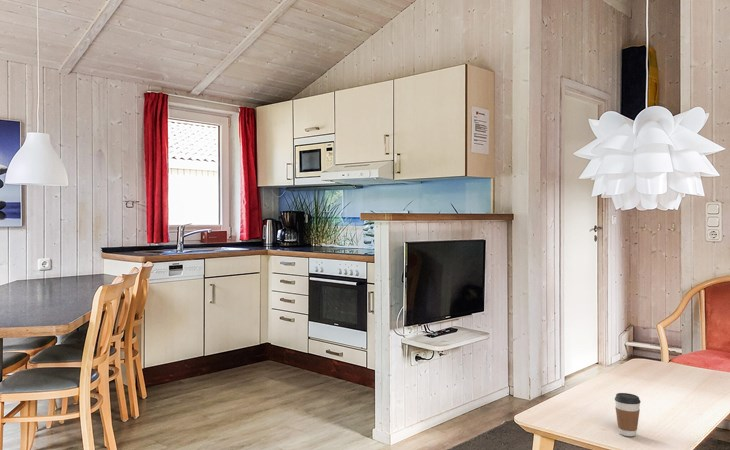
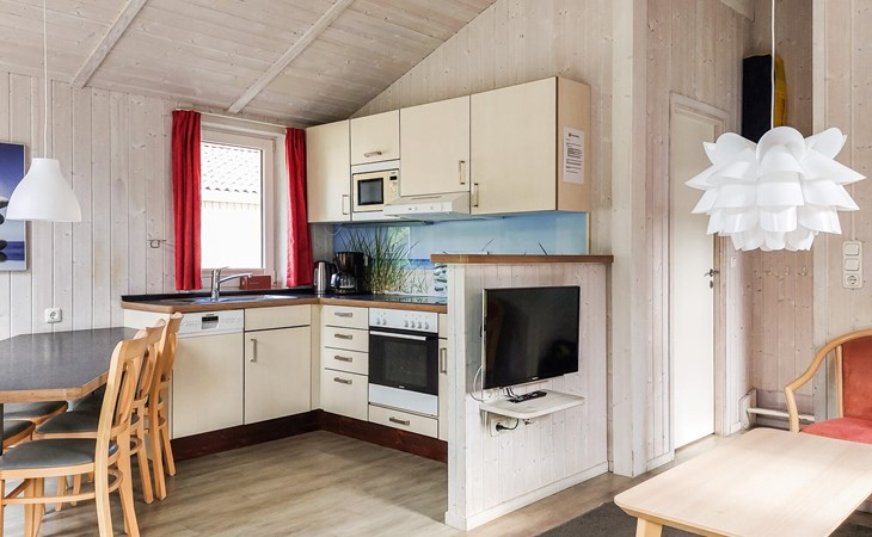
- coffee cup [614,392,641,437]
